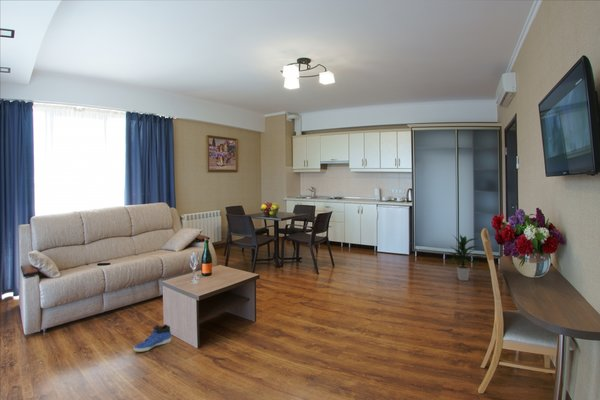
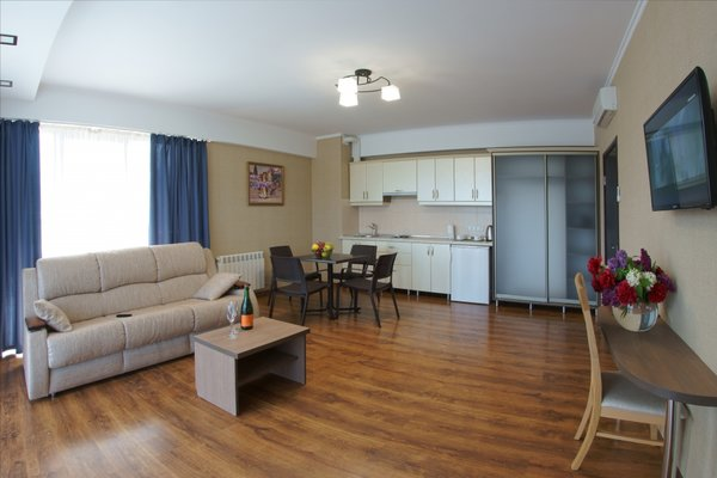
- sneaker [133,323,172,353]
- indoor plant [446,234,485,282]
